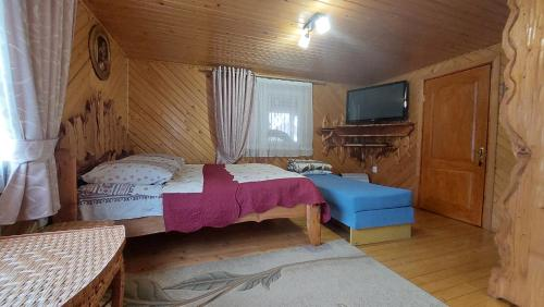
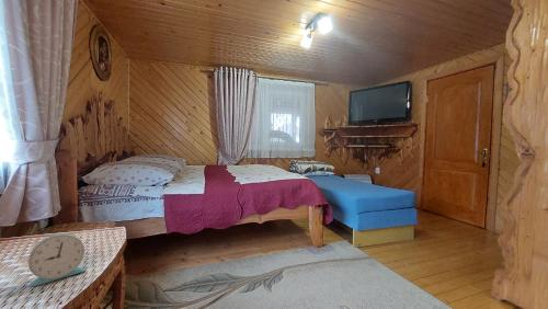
+ alarm clock [27,232,87,288]
